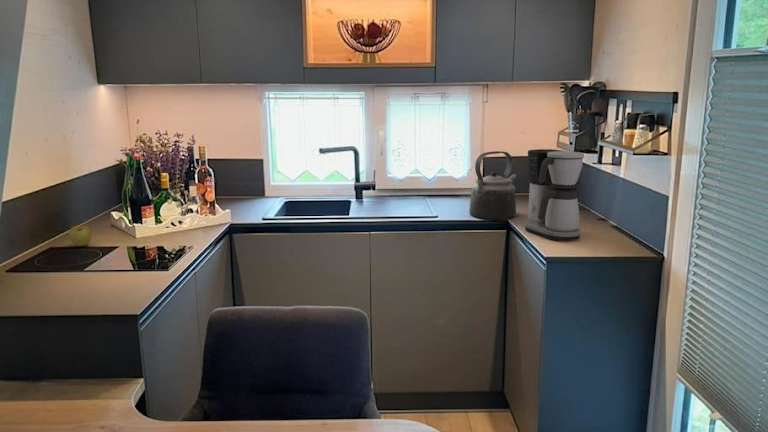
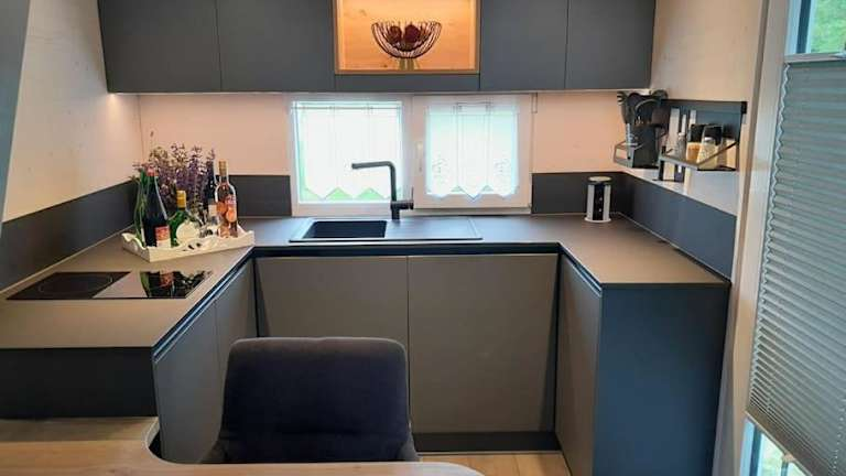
- kettle [468,150,517,220]
- apple [68,225,92,247]
- coffee maker [524,148,585,241]
